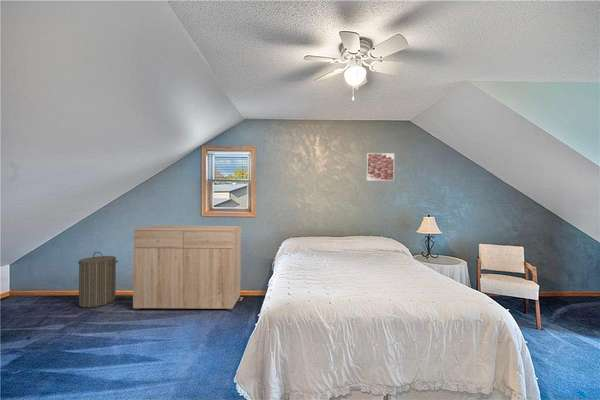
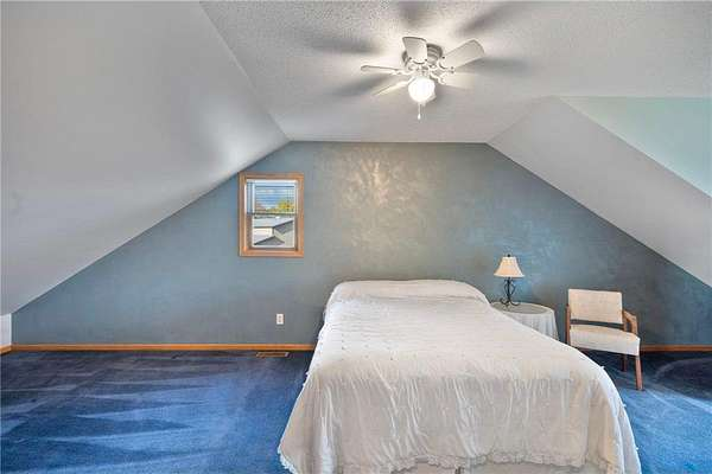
- laundry hamper [77,251,119,309]
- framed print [366,152,395,182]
- dresser [132,224,242,311]
